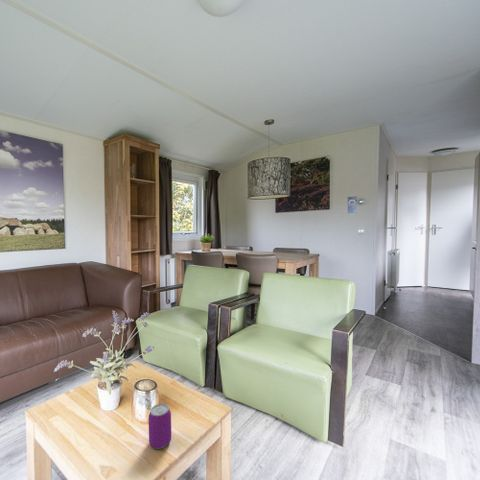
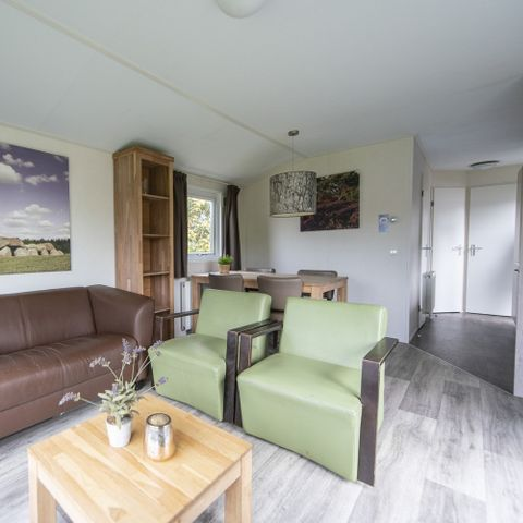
- beverage can [147,403,172,450]
